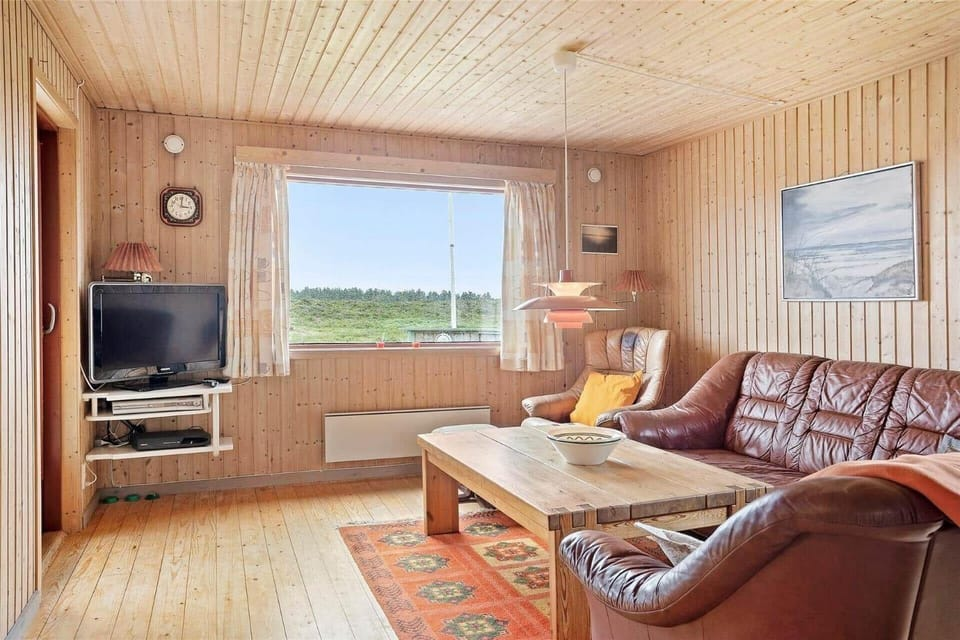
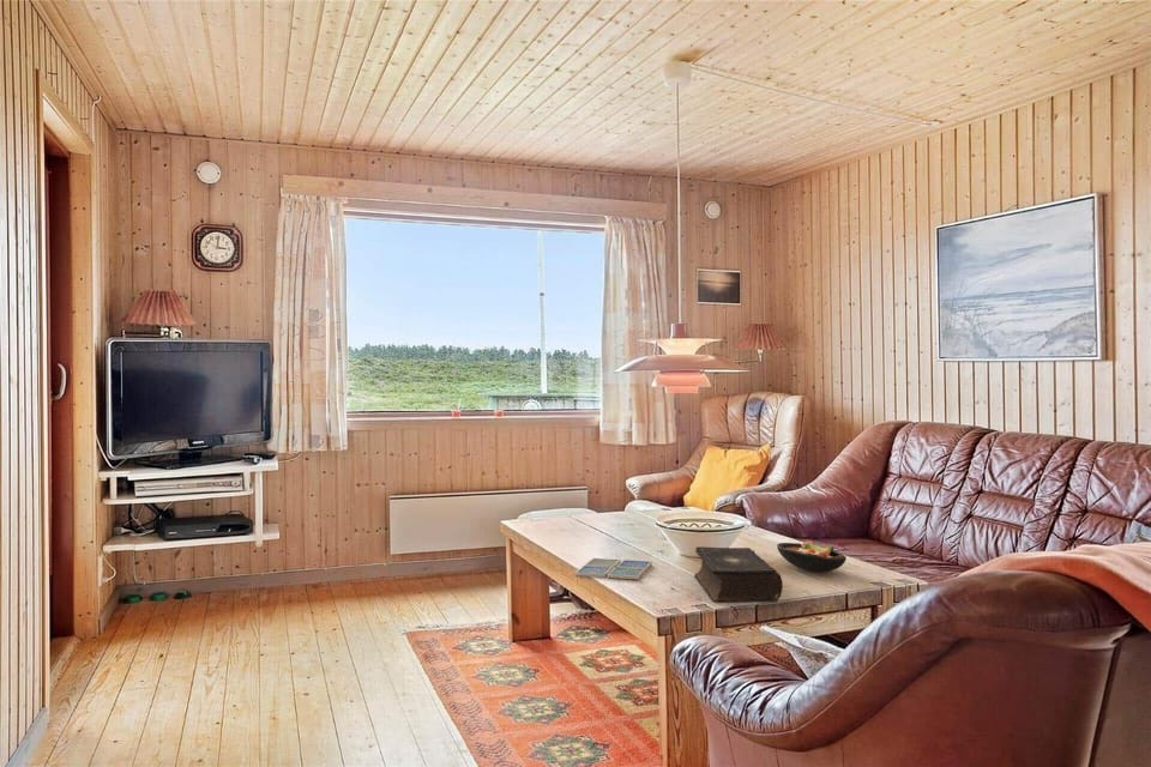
+ book [693,545,784,603]
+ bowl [776,539,848,573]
+ drink coaster [573,557,653,580]
